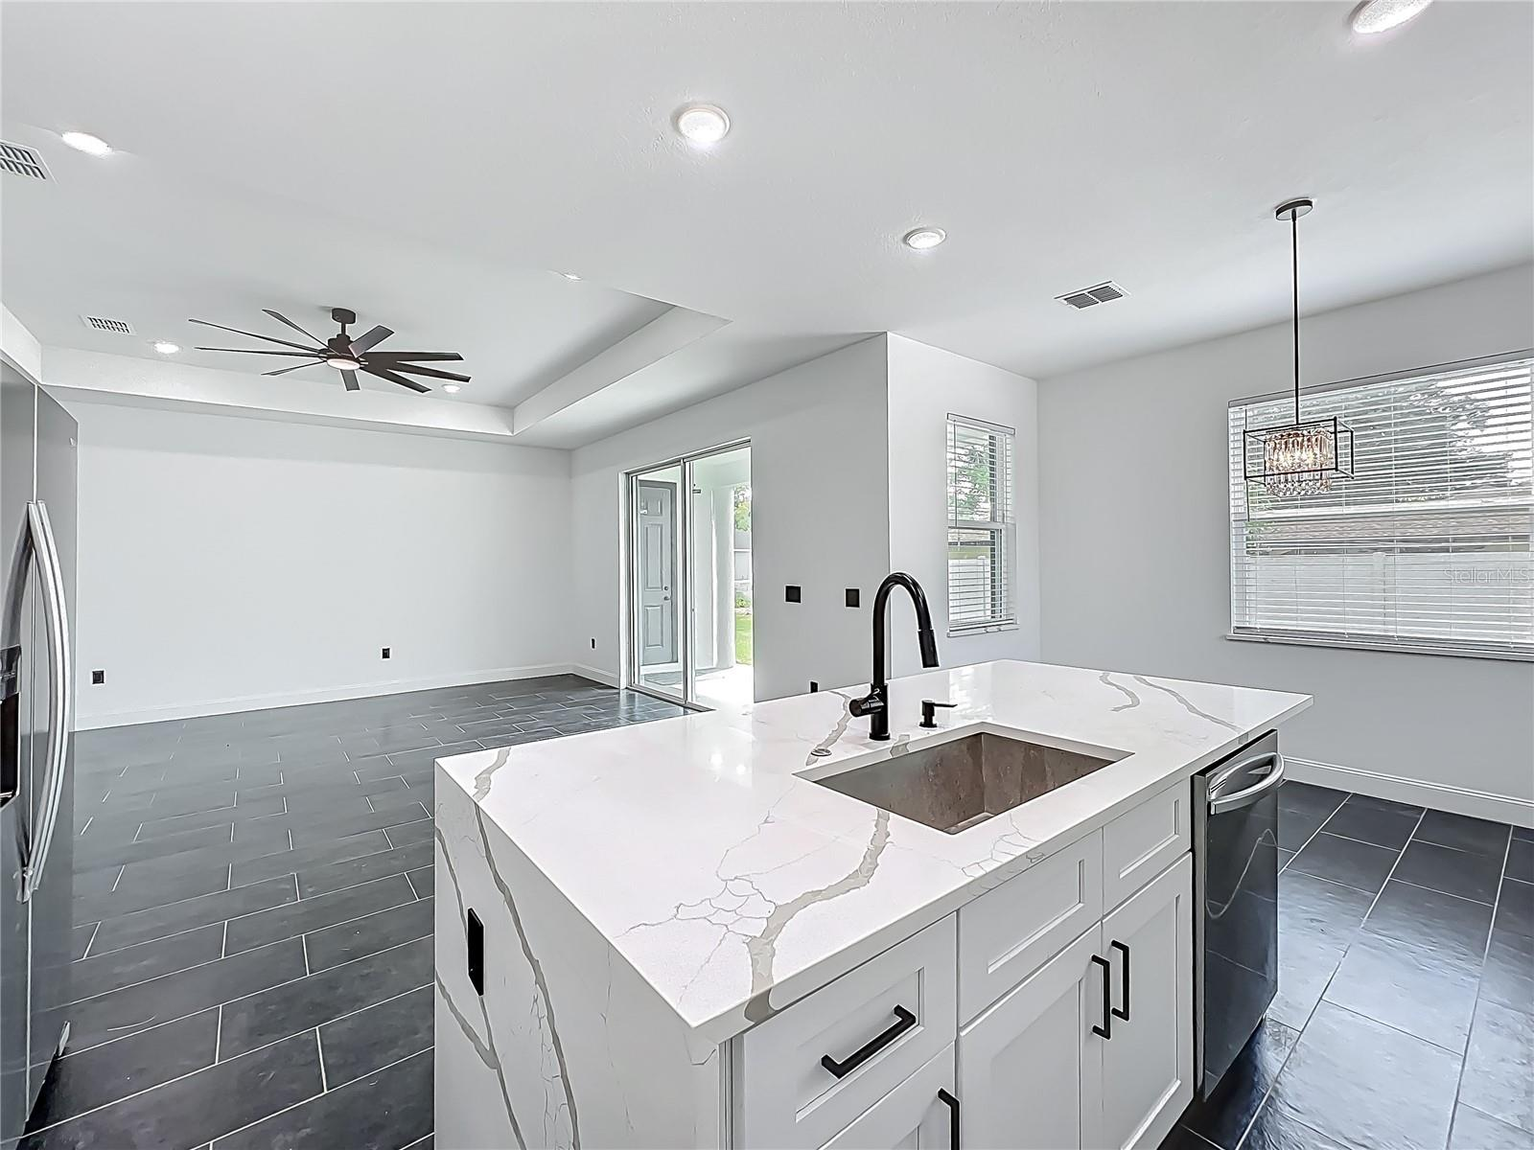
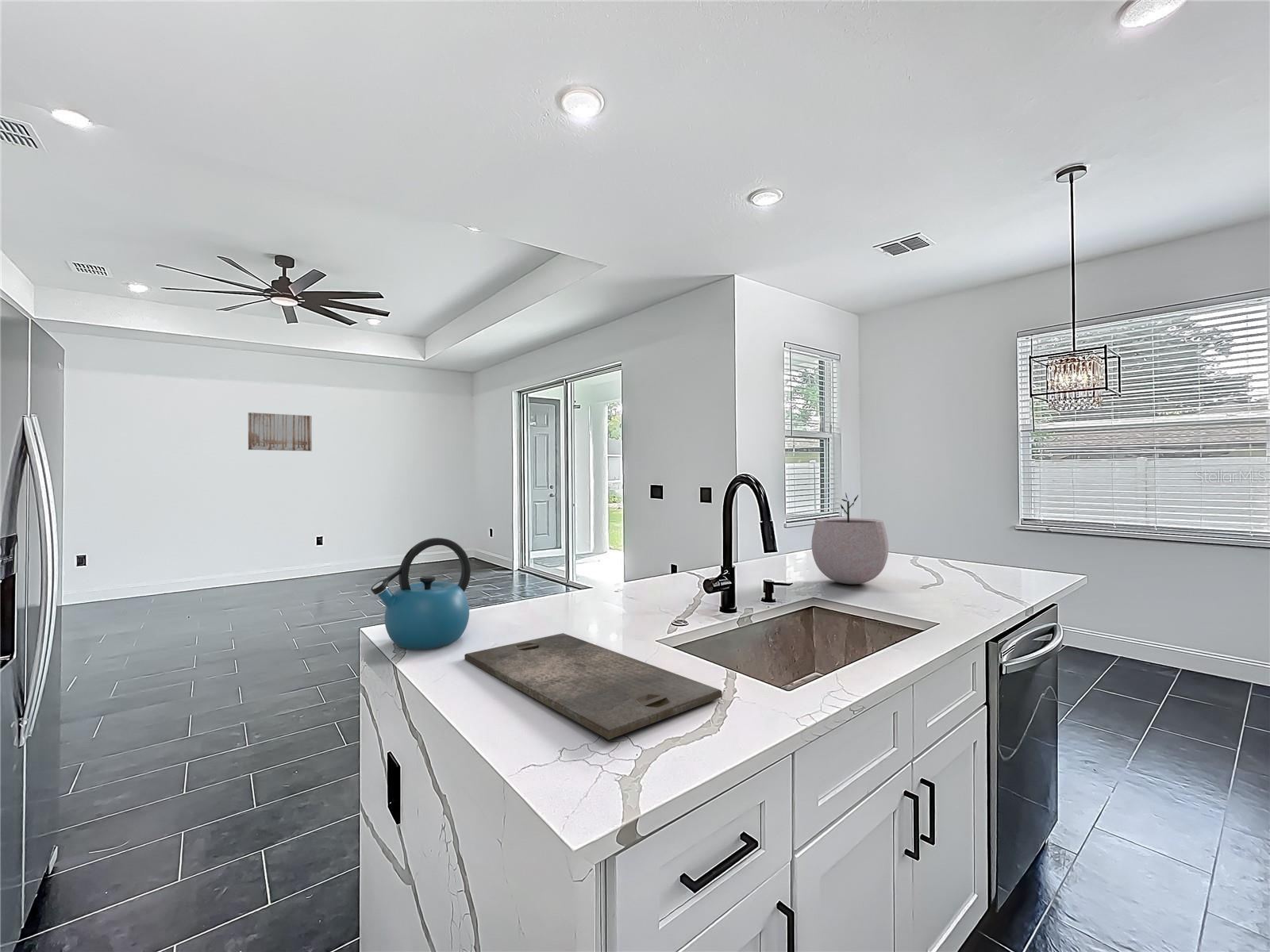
+ kettle [370,537,471,651]
+ plant pot [810,492,889,585]
+ cutting board [464,632,723,740]
+ wall art [248,412,313,451]
